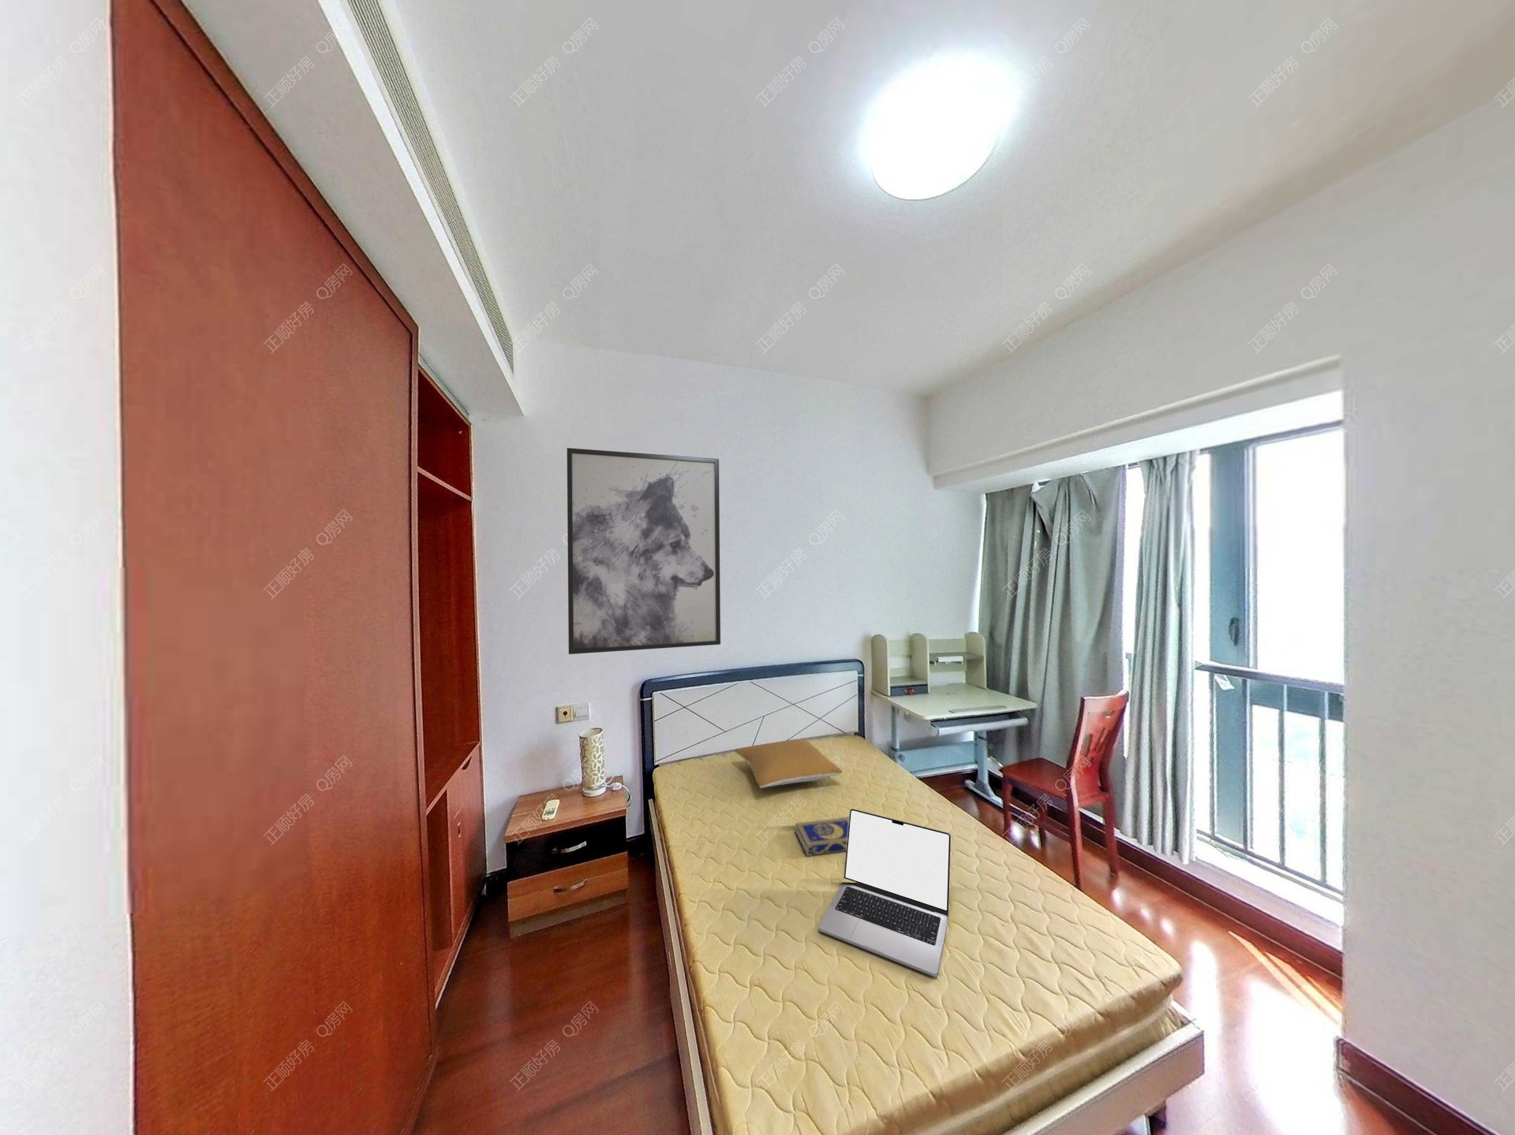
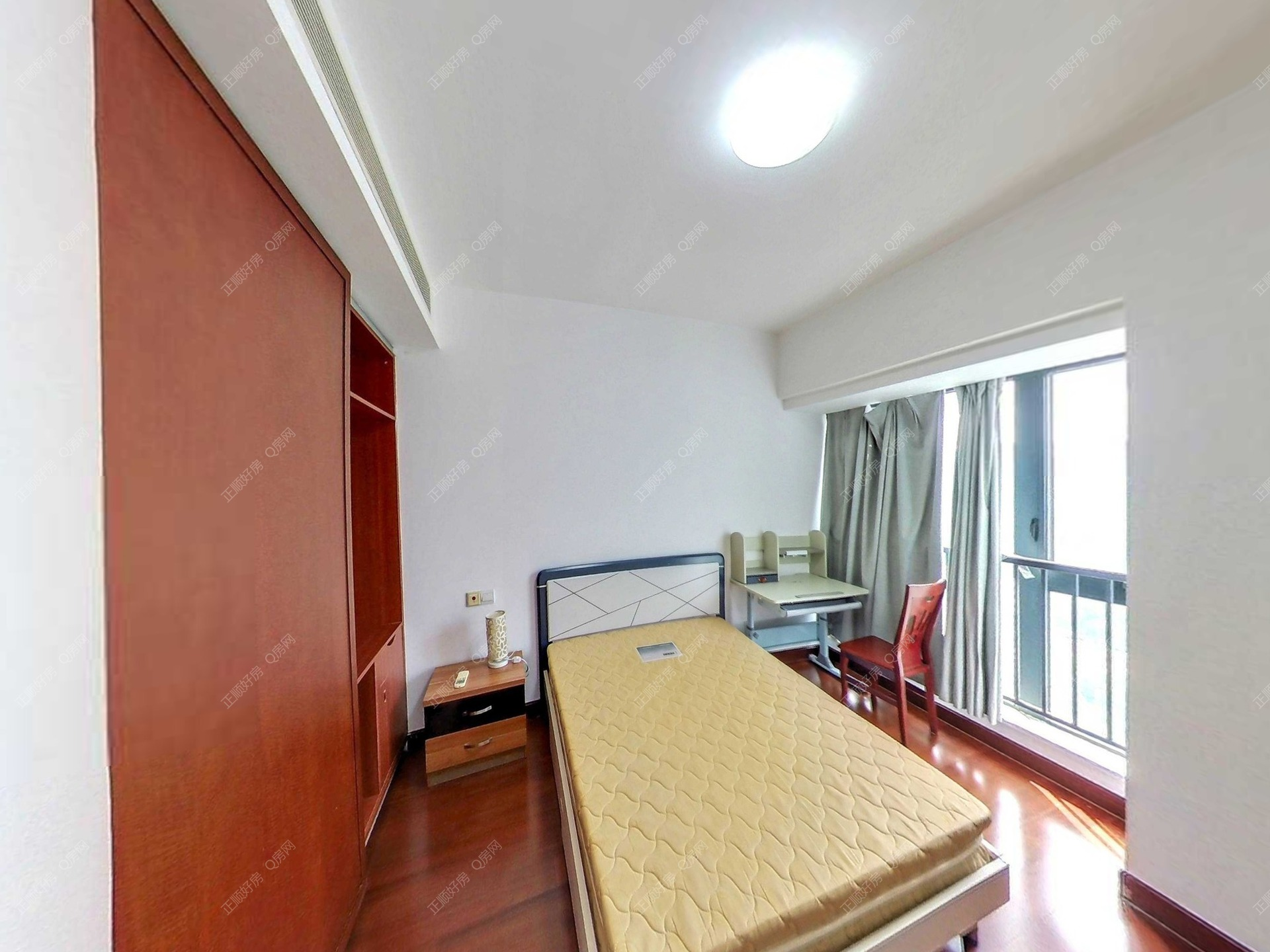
- book [794,817,849,857]
- pillow [734,738,843,789]
- laptop [817,808,952,978]
- wall art [567,447,722,655]
